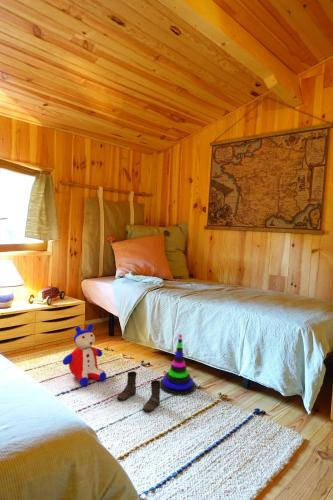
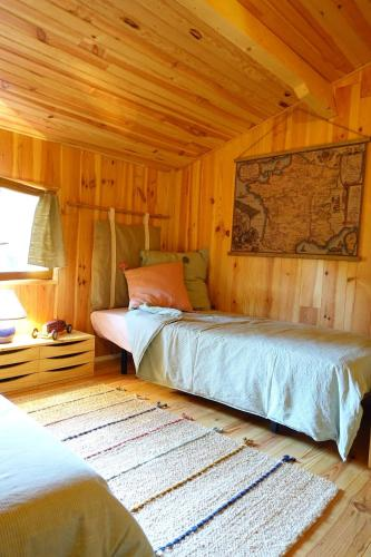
- stacking toy [160,333,197,397]
- boots [116,370,161,413]
- stuffed animal [62,323,107,387]
